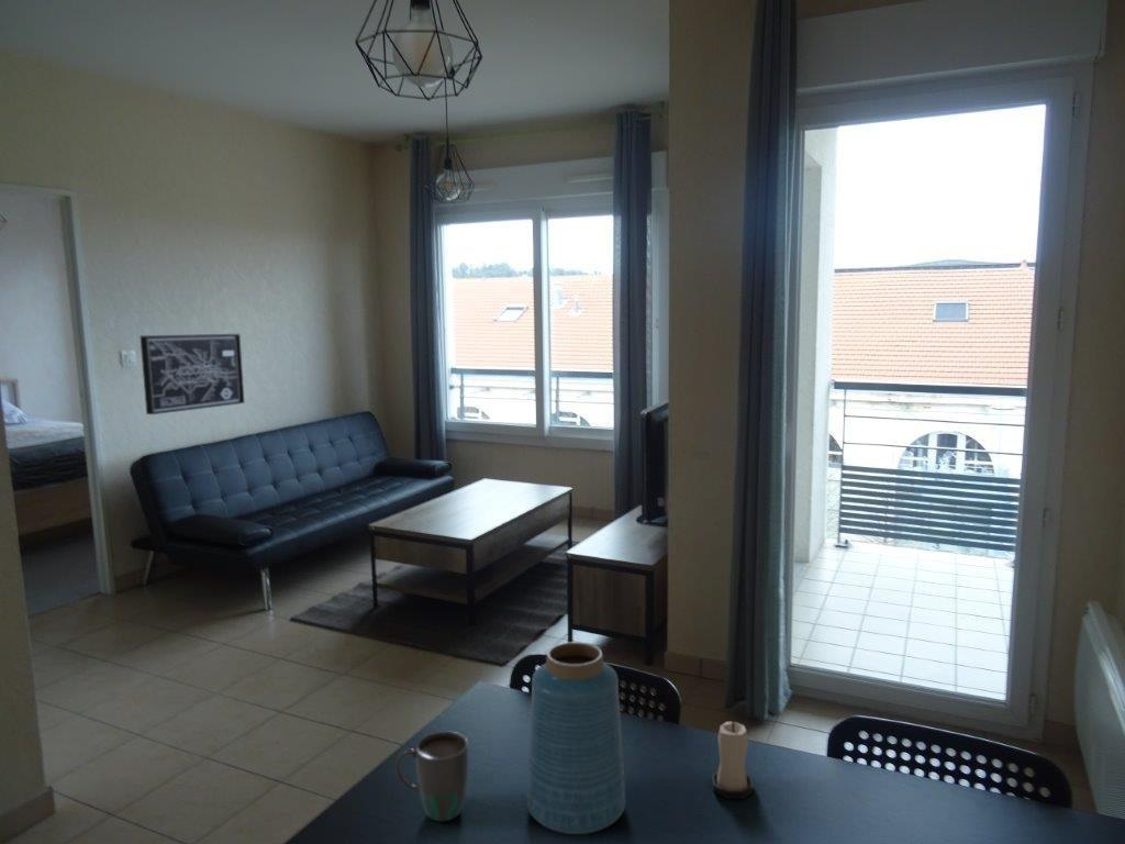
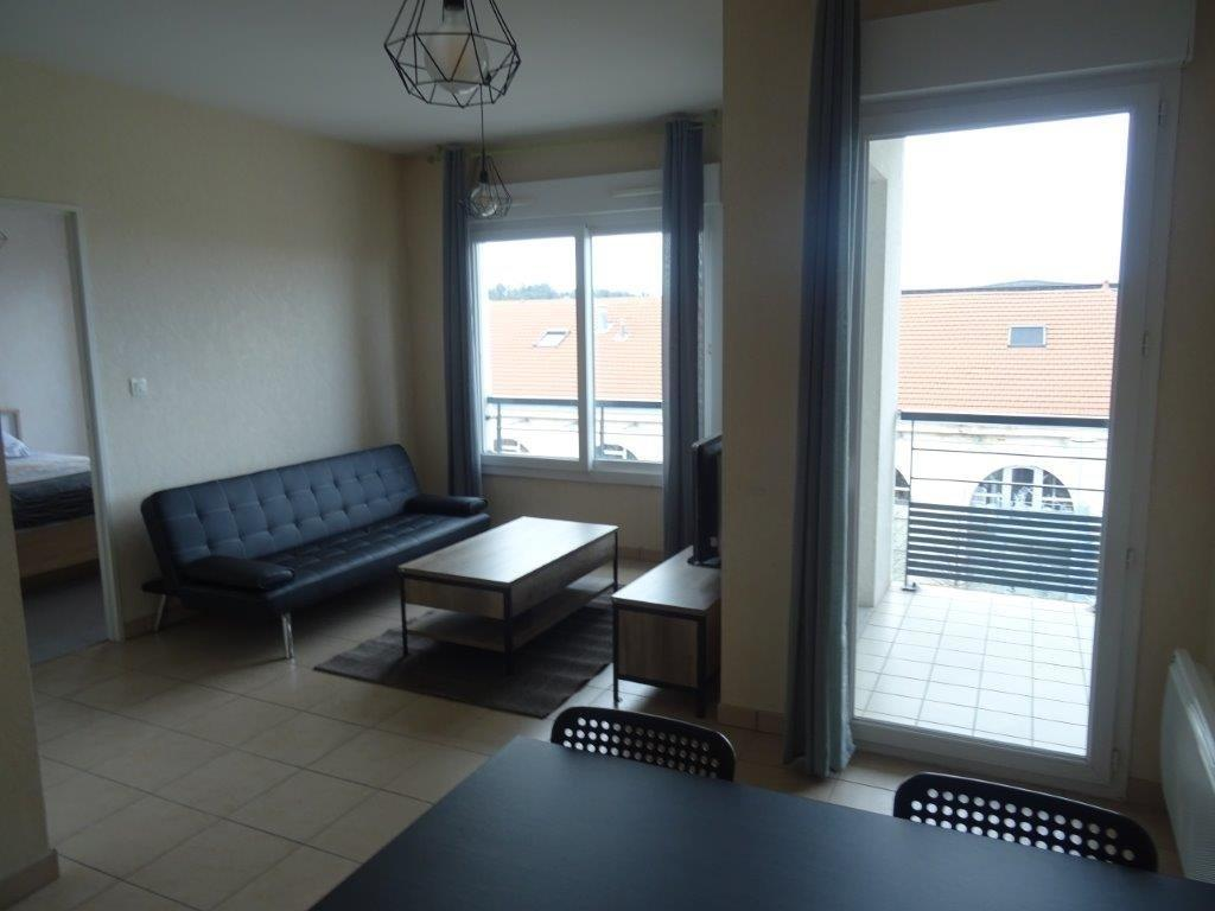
- candle [711,720,755,800]
- wall art [140,333,246,415]
- mug [394,731,469,822]
- vase [526,641,626,835]
